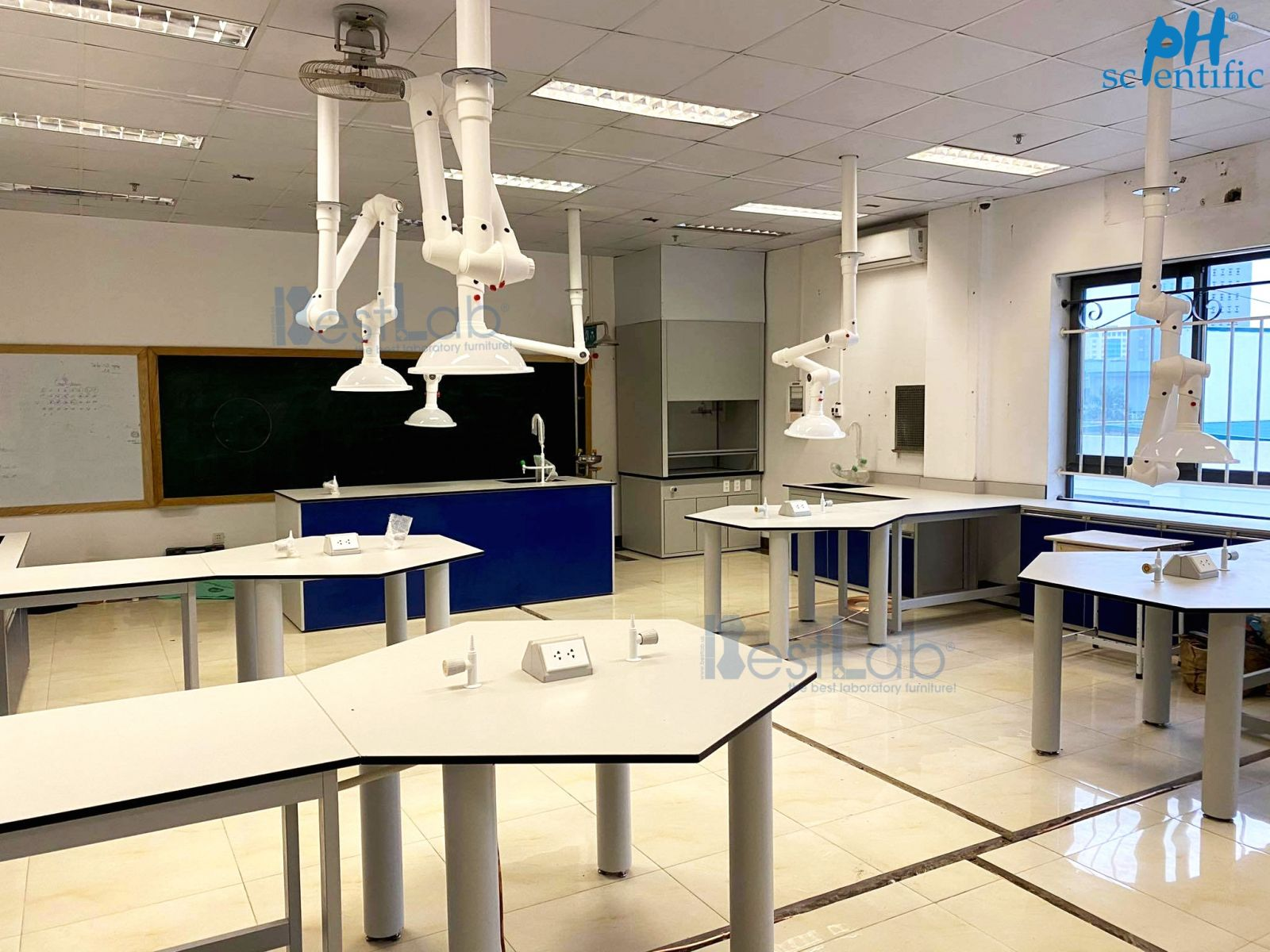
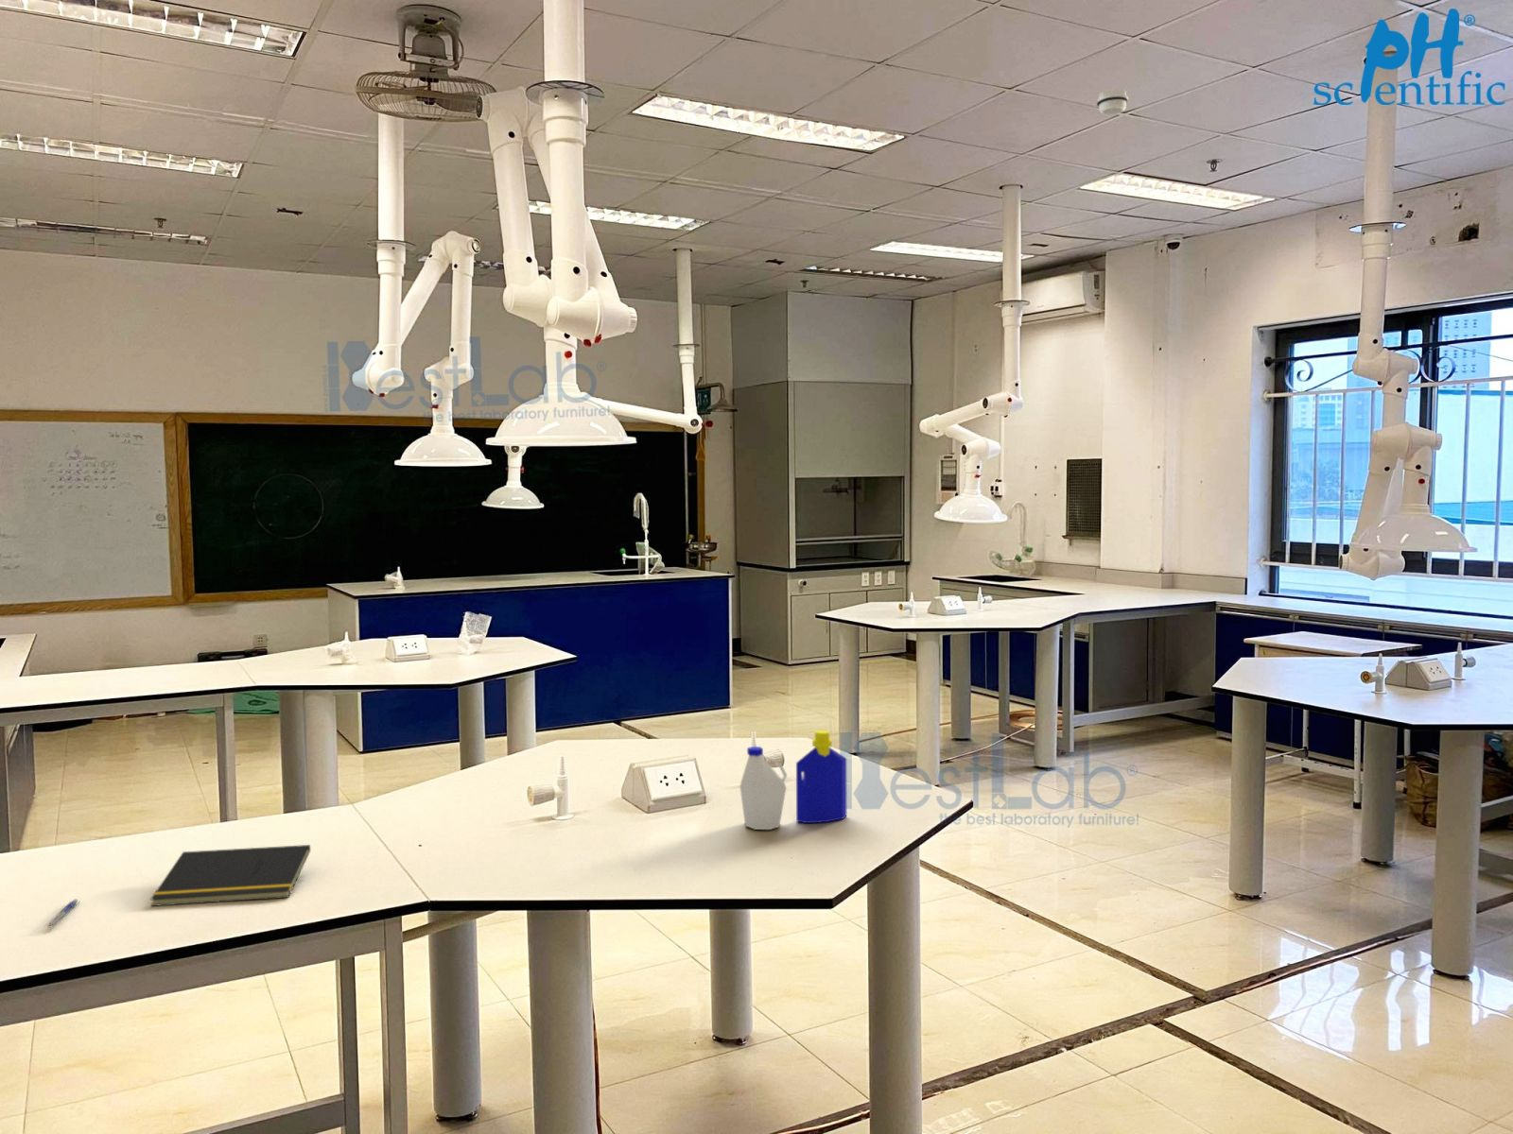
+ smoke detector [1096,88,1129,117]
+ bottle [739,729,847,830]
+ notepad [149,843,311,908]
+ pen [44,898,80,928]
